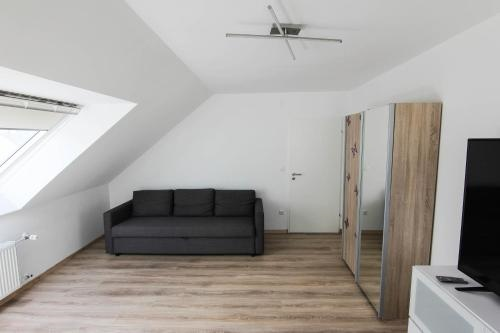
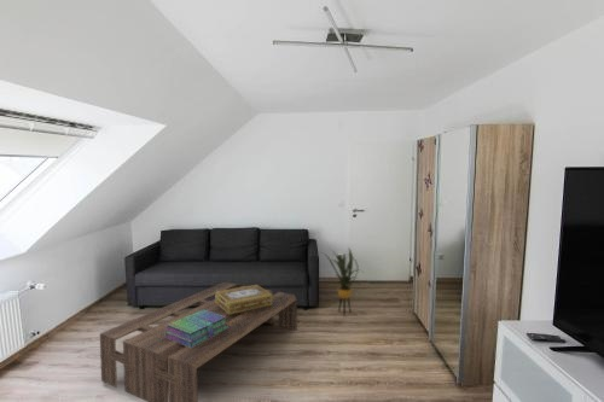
+ house plant [321,246,364,317]
+ decorative box [214,284,272,314]
+ stack of books [165,310,228,348]
+ coffee table [99,281,298,402]
